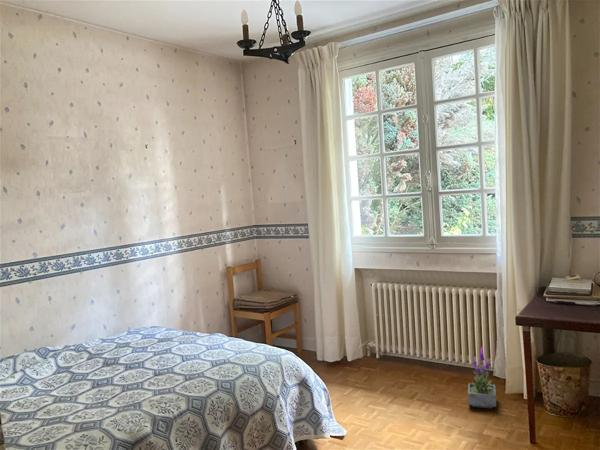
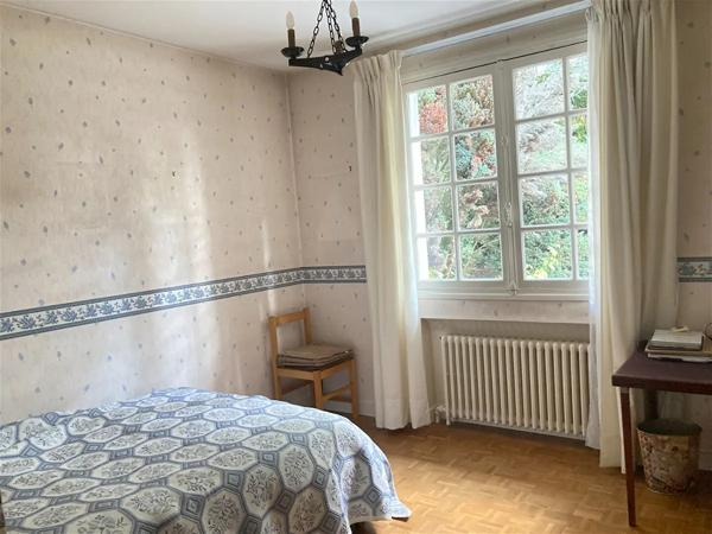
- potted plant [467,347,497,410]
